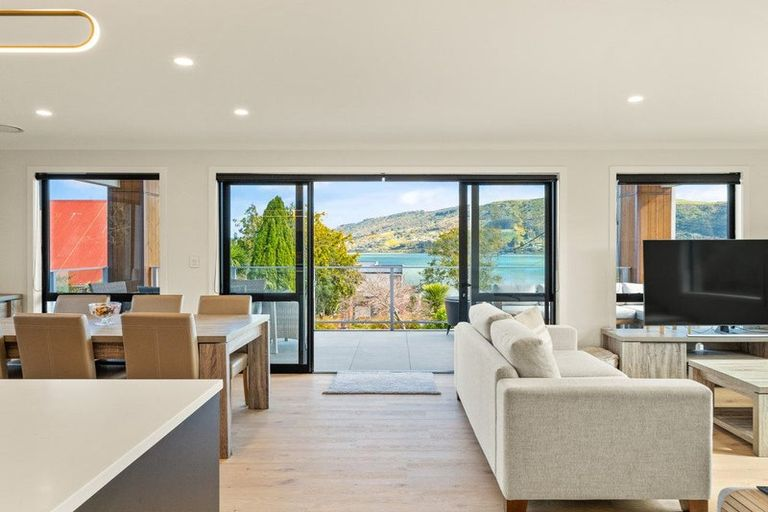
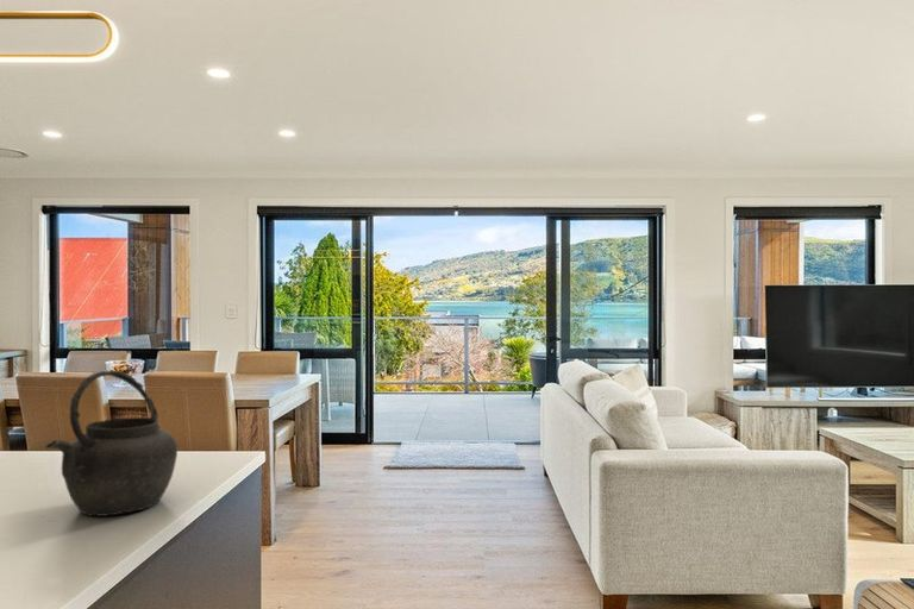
+ kettle [45,370,179,517]
